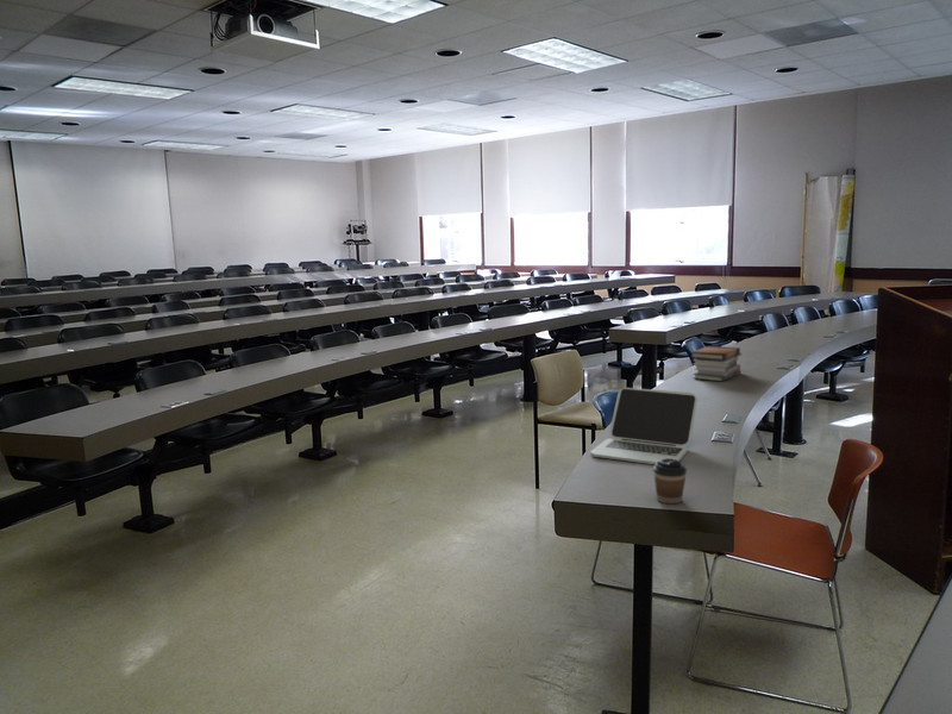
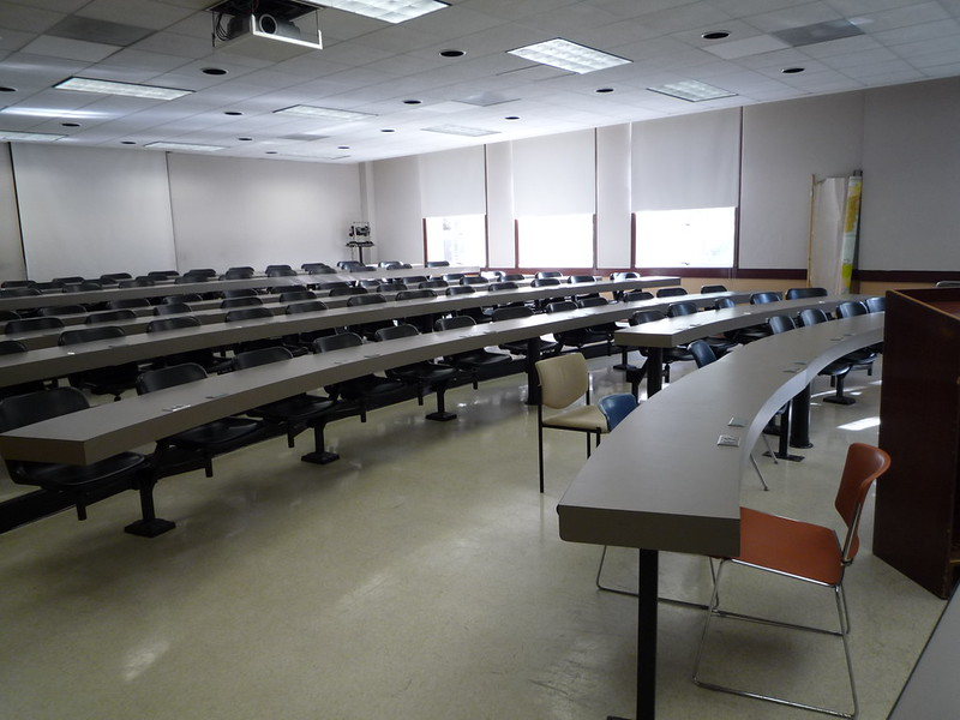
- book stack [689,345,743,383]
- laptop [589,387,699,465]
- coffee cup [652,458,688,505]
